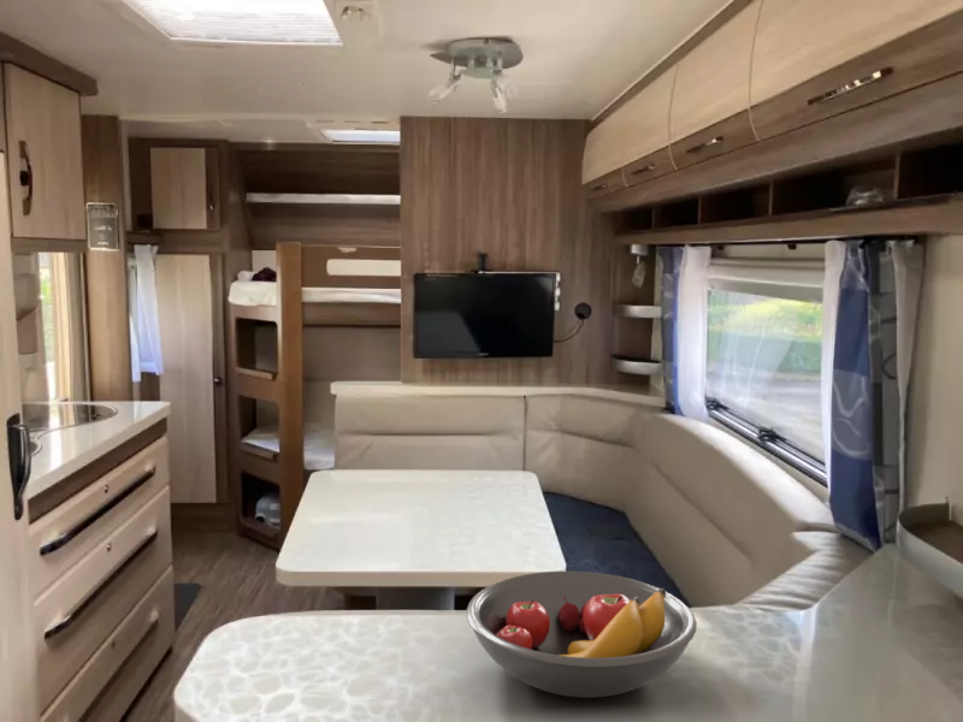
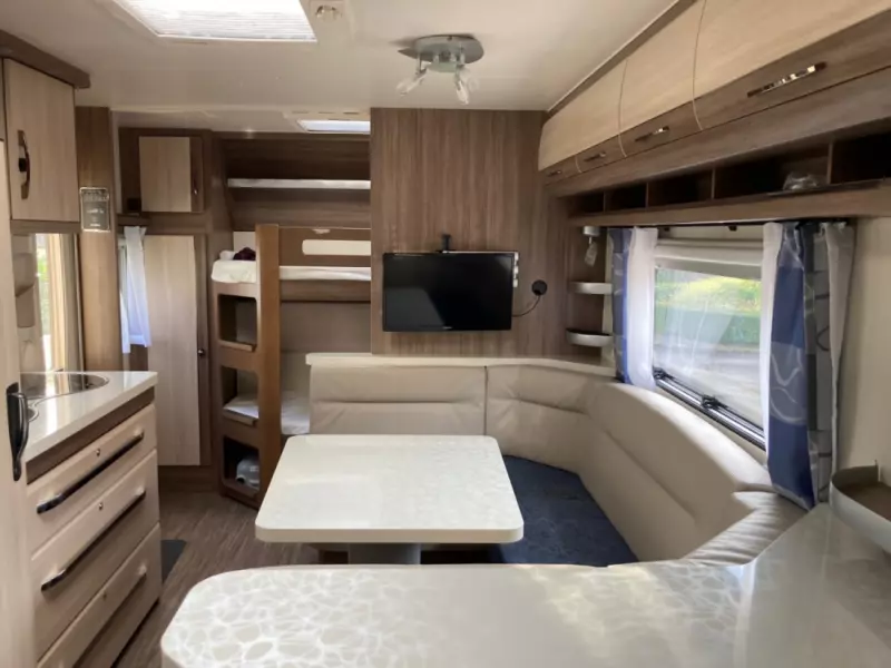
- fruit bowl [466,570,698,699]
